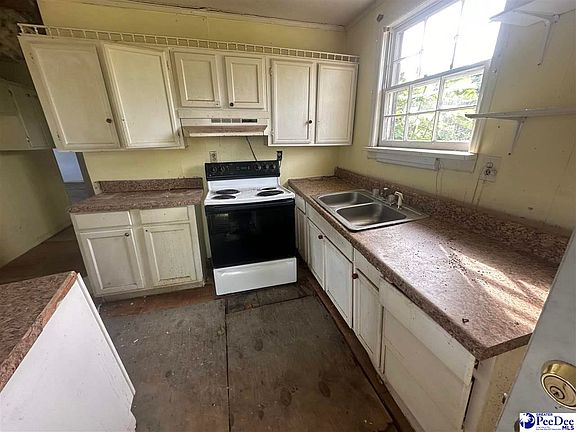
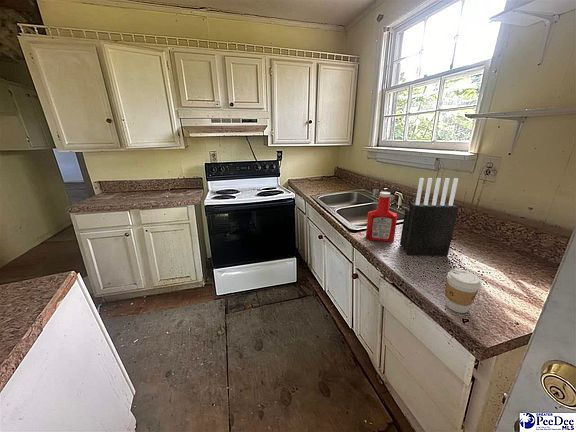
+ knife block [399,177,460,257]
+ soap bottle [365,191,398,243]
+ coffee cup [444,268,483,314]
